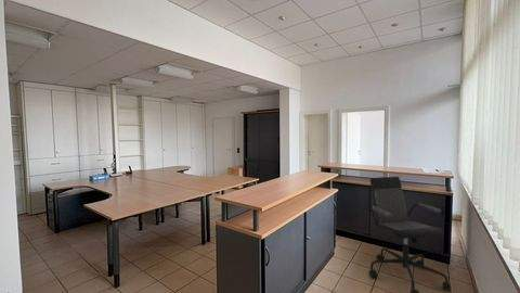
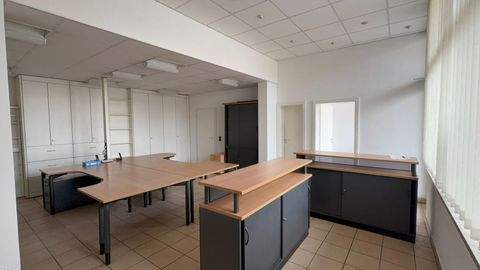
- office chair [368,176,452,293]
